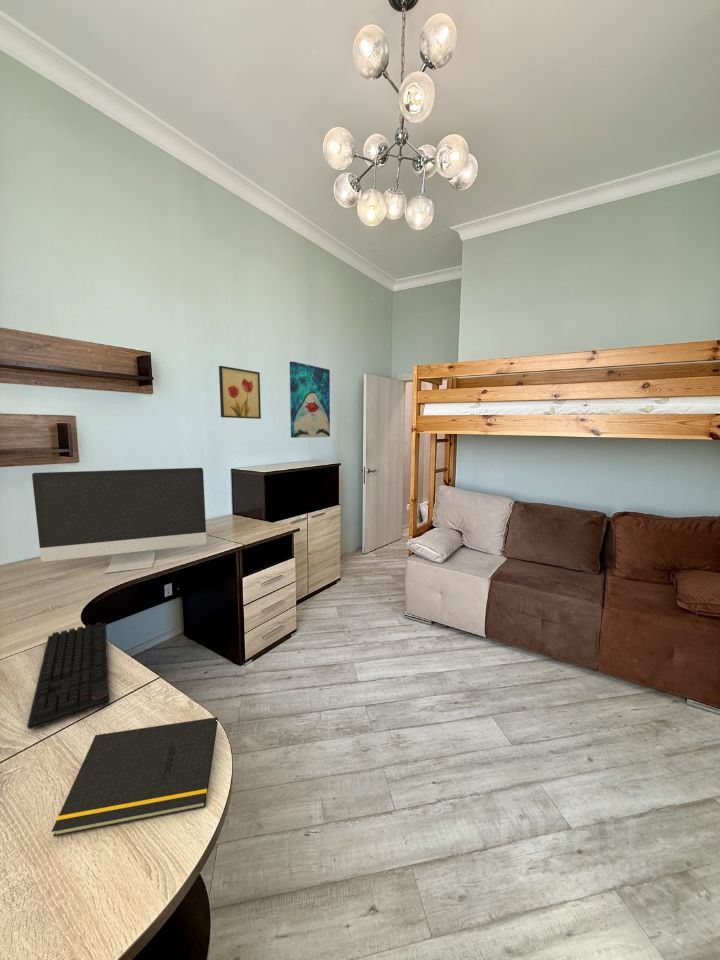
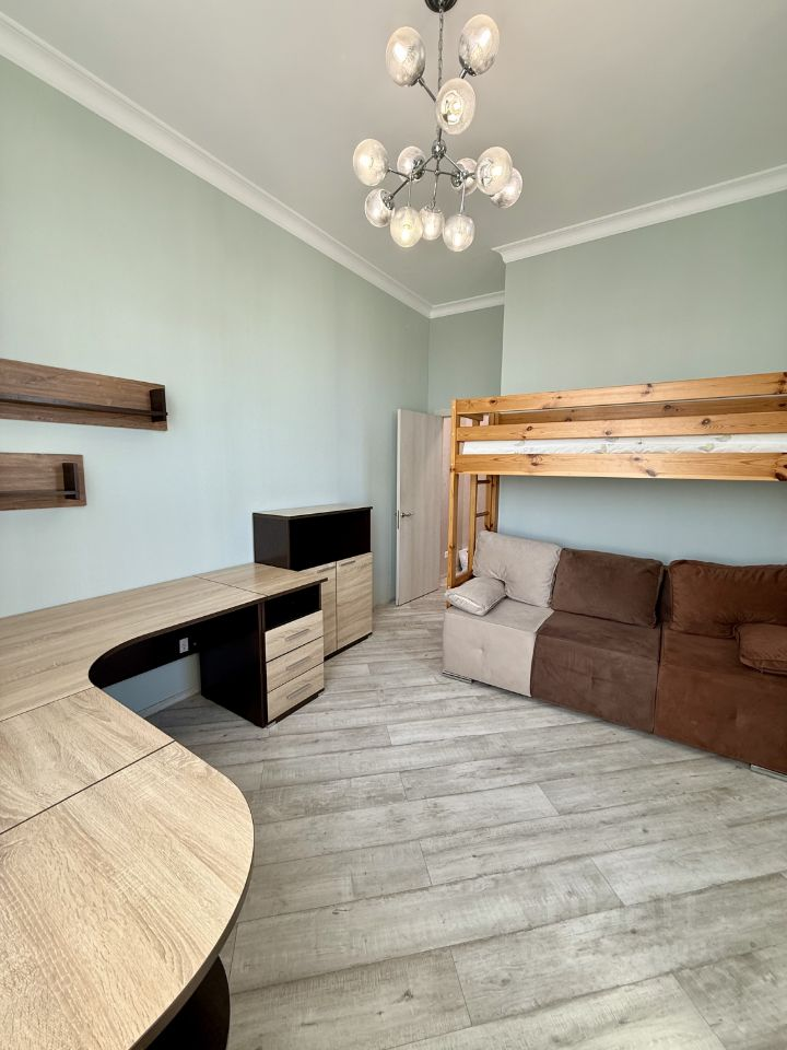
- keyboard [26,621,110,731]
- computer monitor [31,467,208,574]
- wall art [218,365,262,420]
- wall art [289,361,331,439]
- notepad [51,716,219,838]
